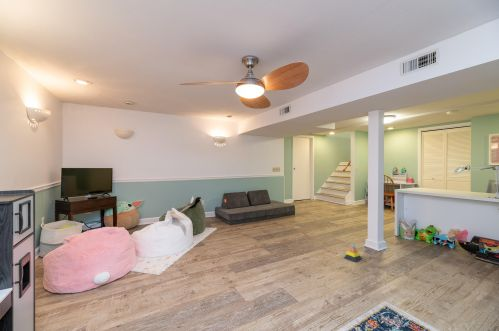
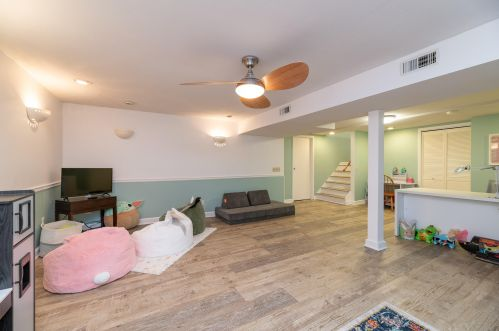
- stacking toy [343,243,363,263]
